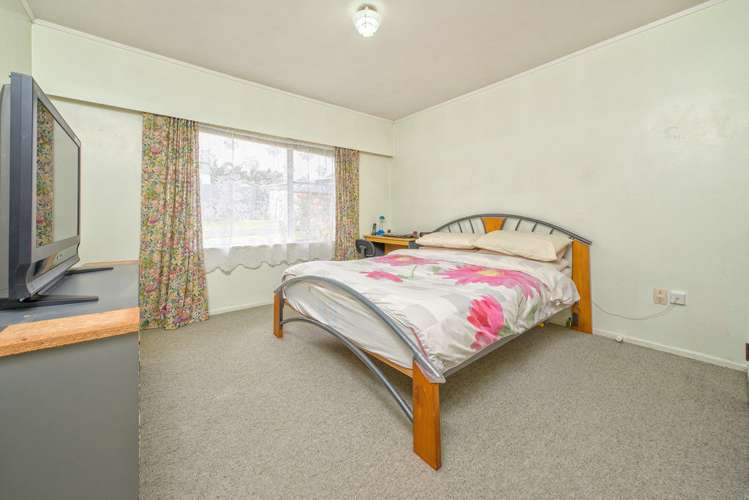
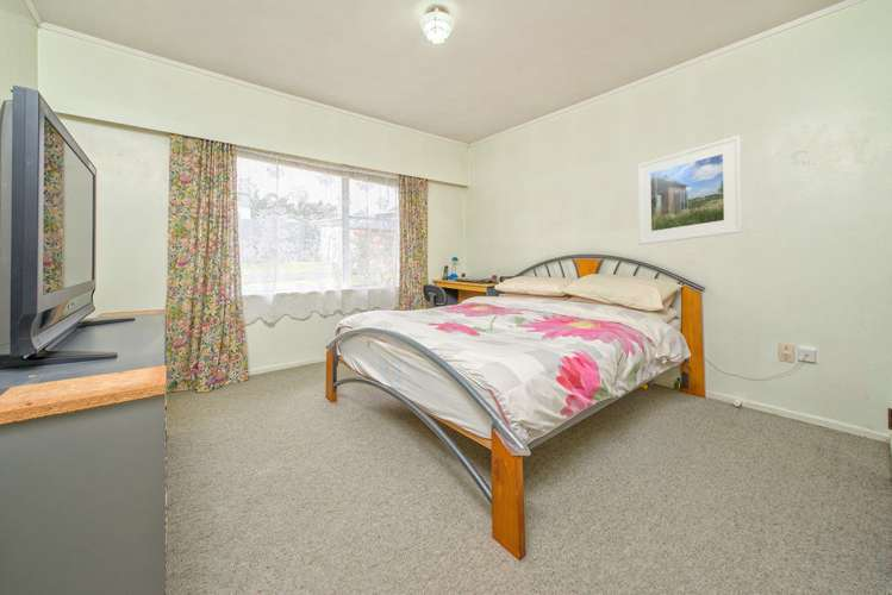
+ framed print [636,134,743,246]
